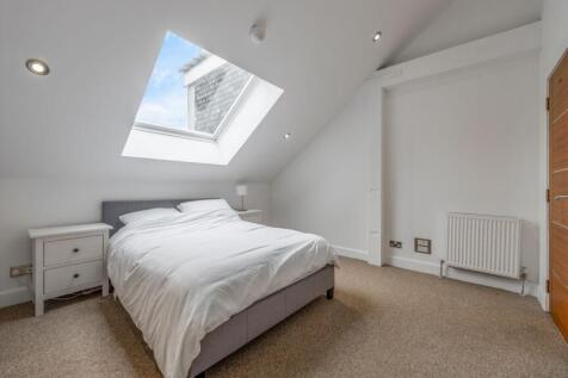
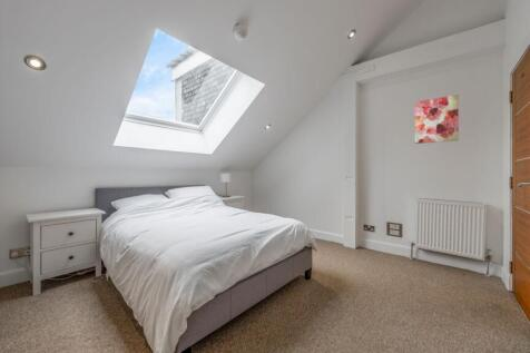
+ wall art [414,94,460,145]
